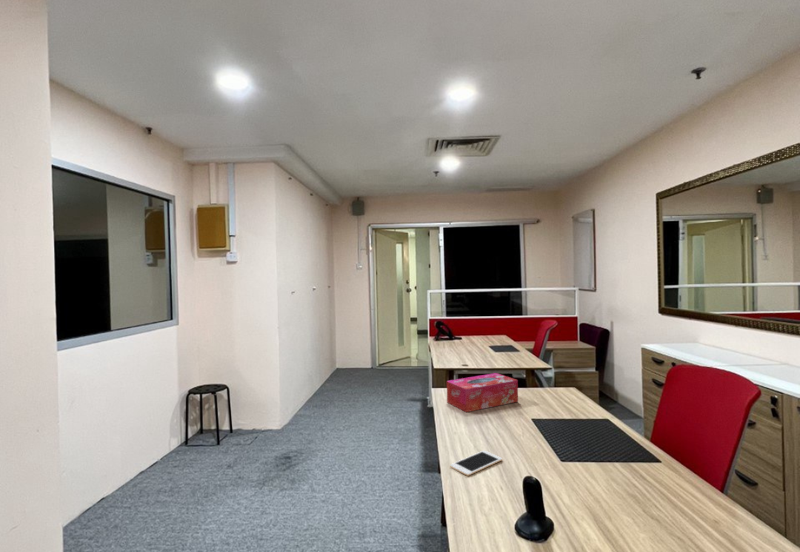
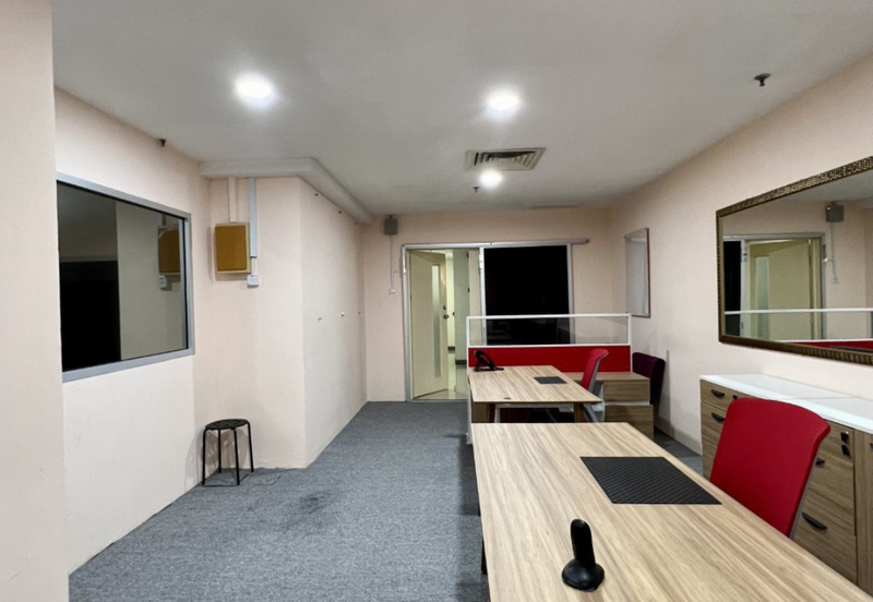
- cell phone [449,450,503,477]
- tissue box [446,372,519,413]
